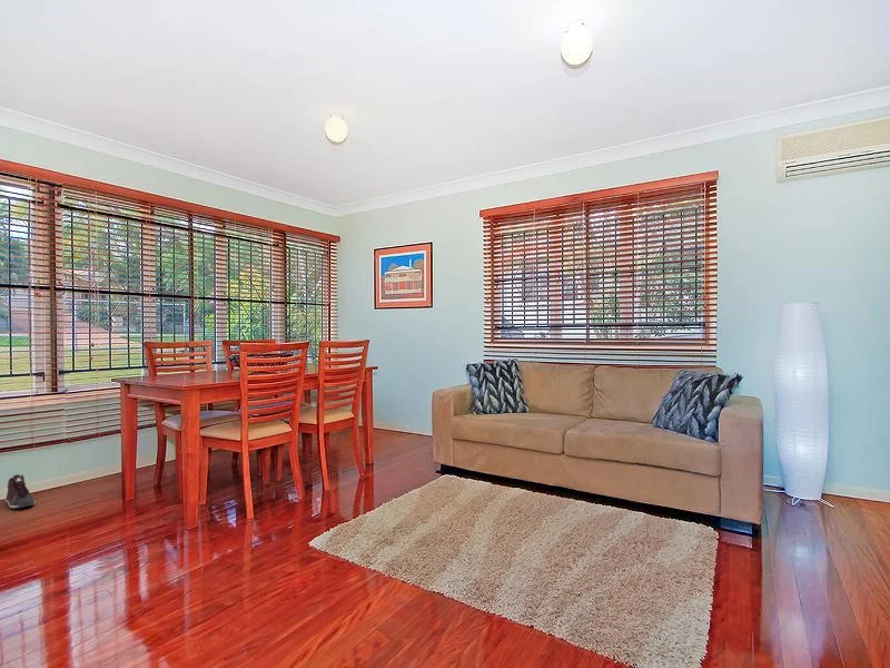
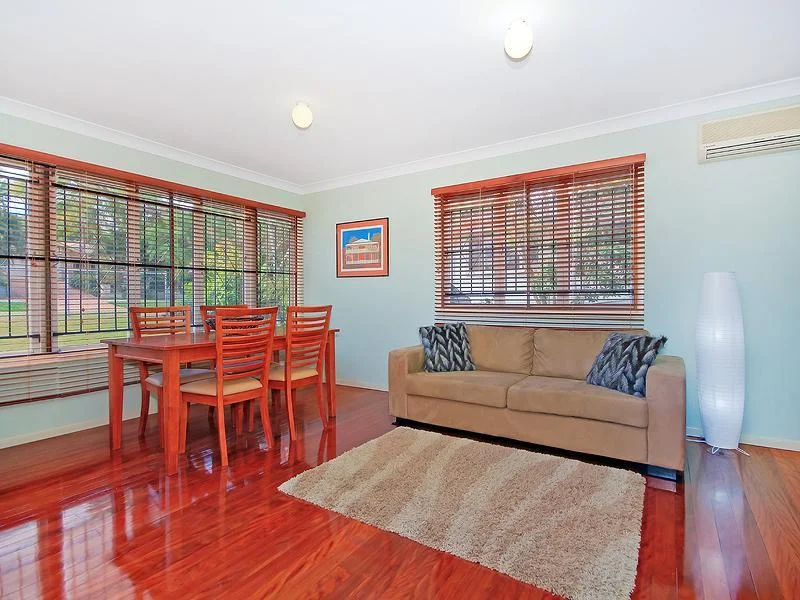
- sneaker [4,473,36,510]
